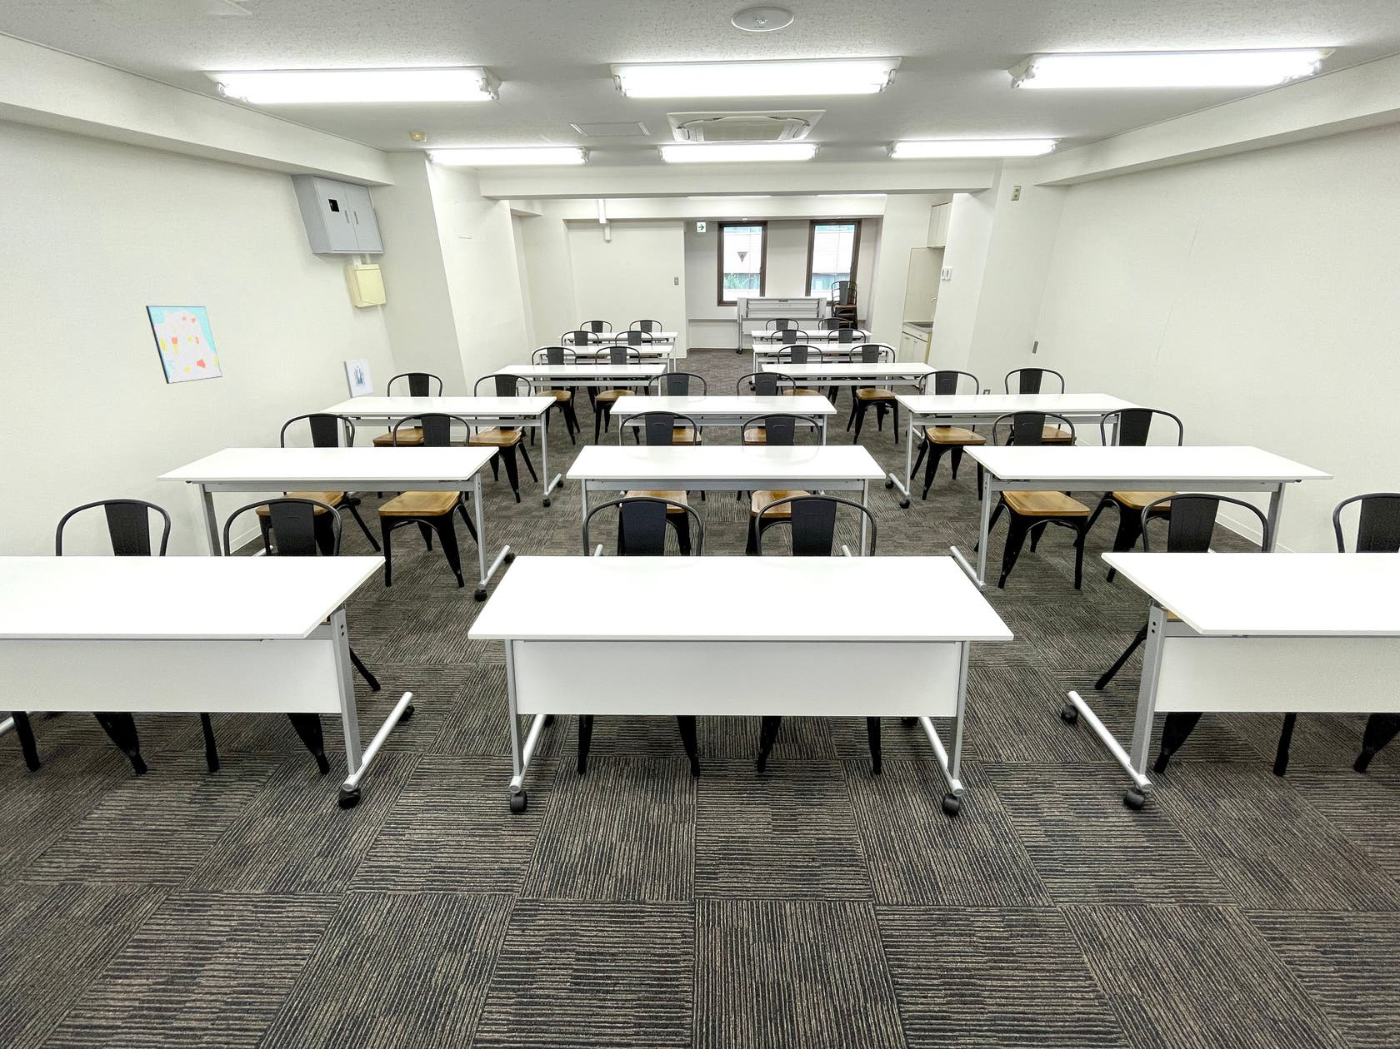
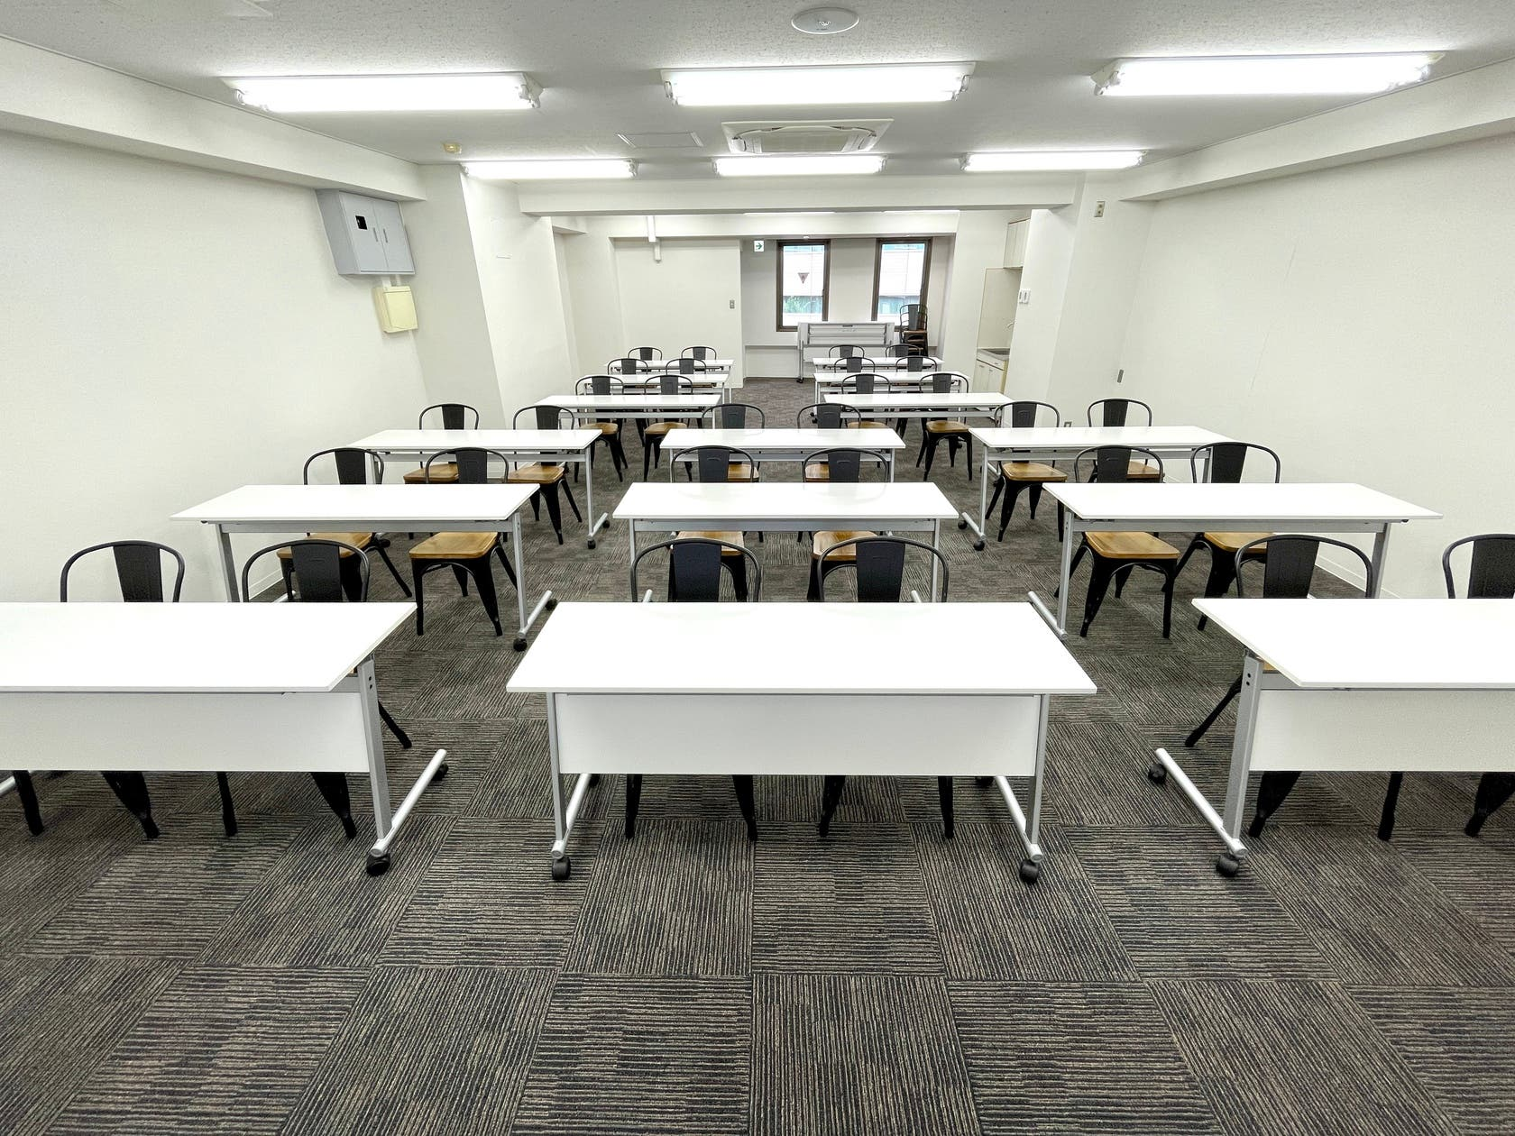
- wall art [343,358,374,399]
- wall art [146,305,223,385]
